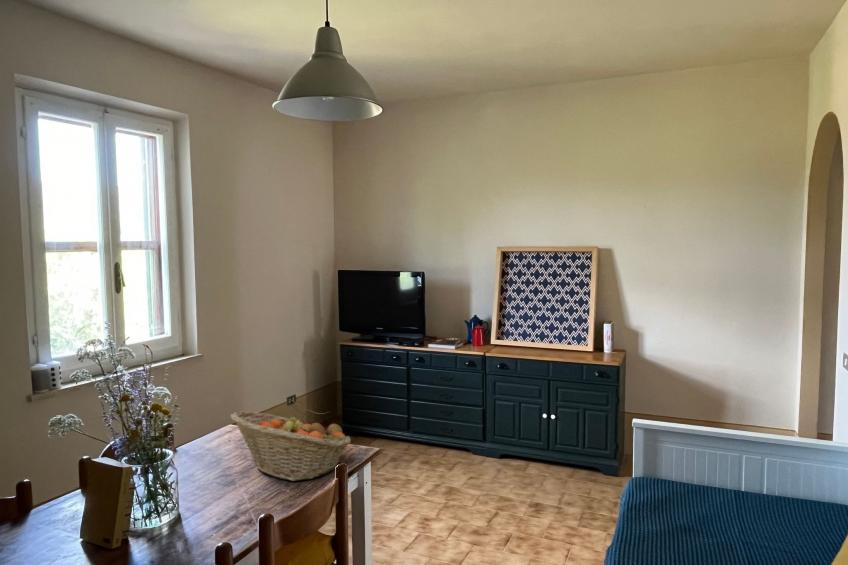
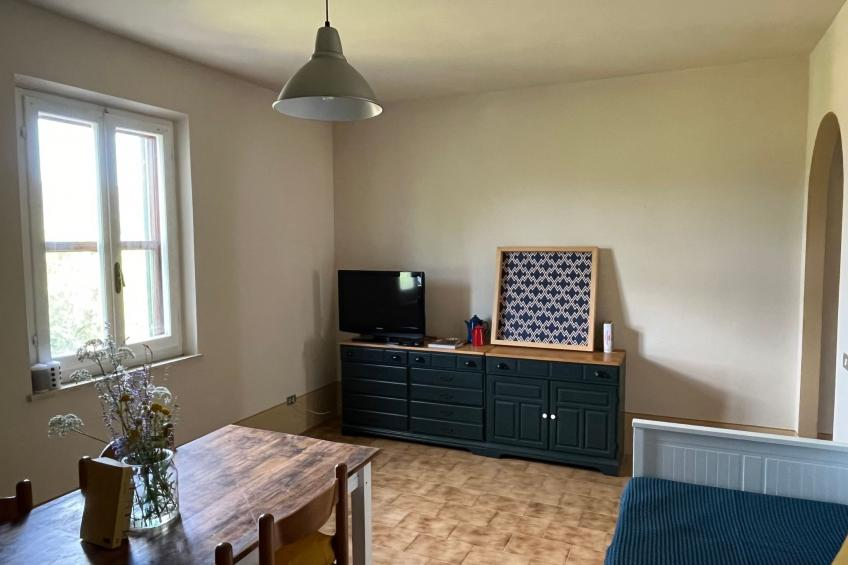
- fruit basket [230,410,352,482]
